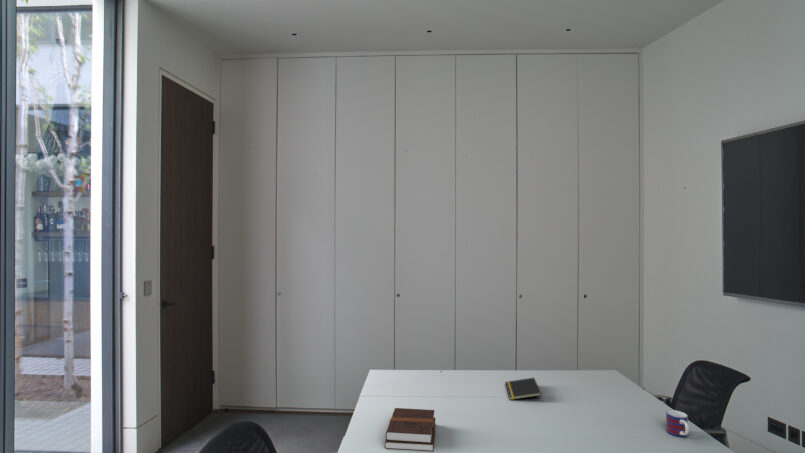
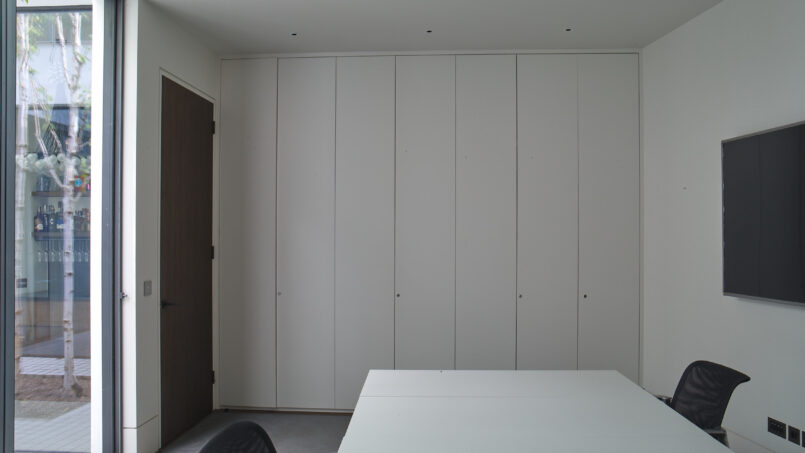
- mug [665,409,690,438]
- hardback book [384,407,436,453]
- notepad [504,377,543,401]
